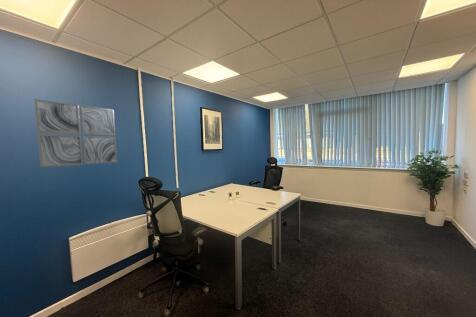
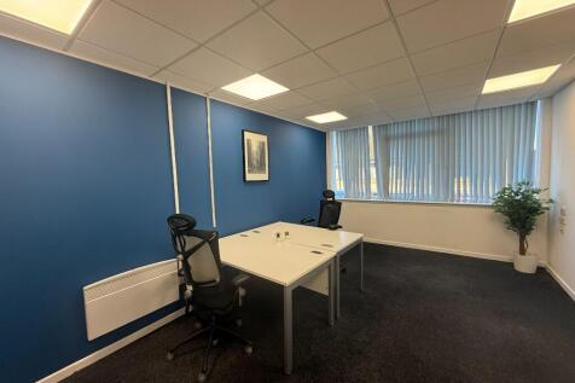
- wall art [34,98,118,168]
